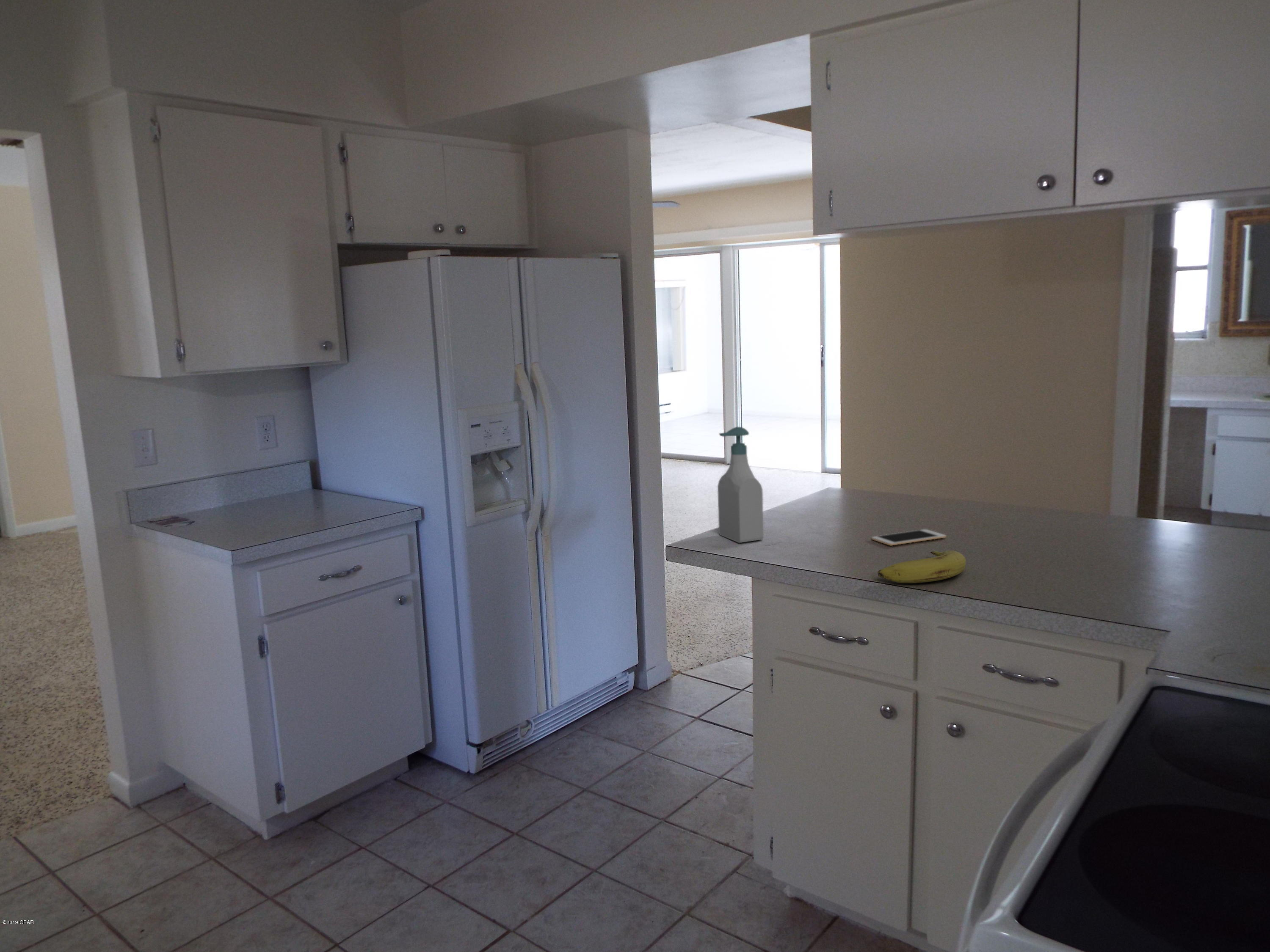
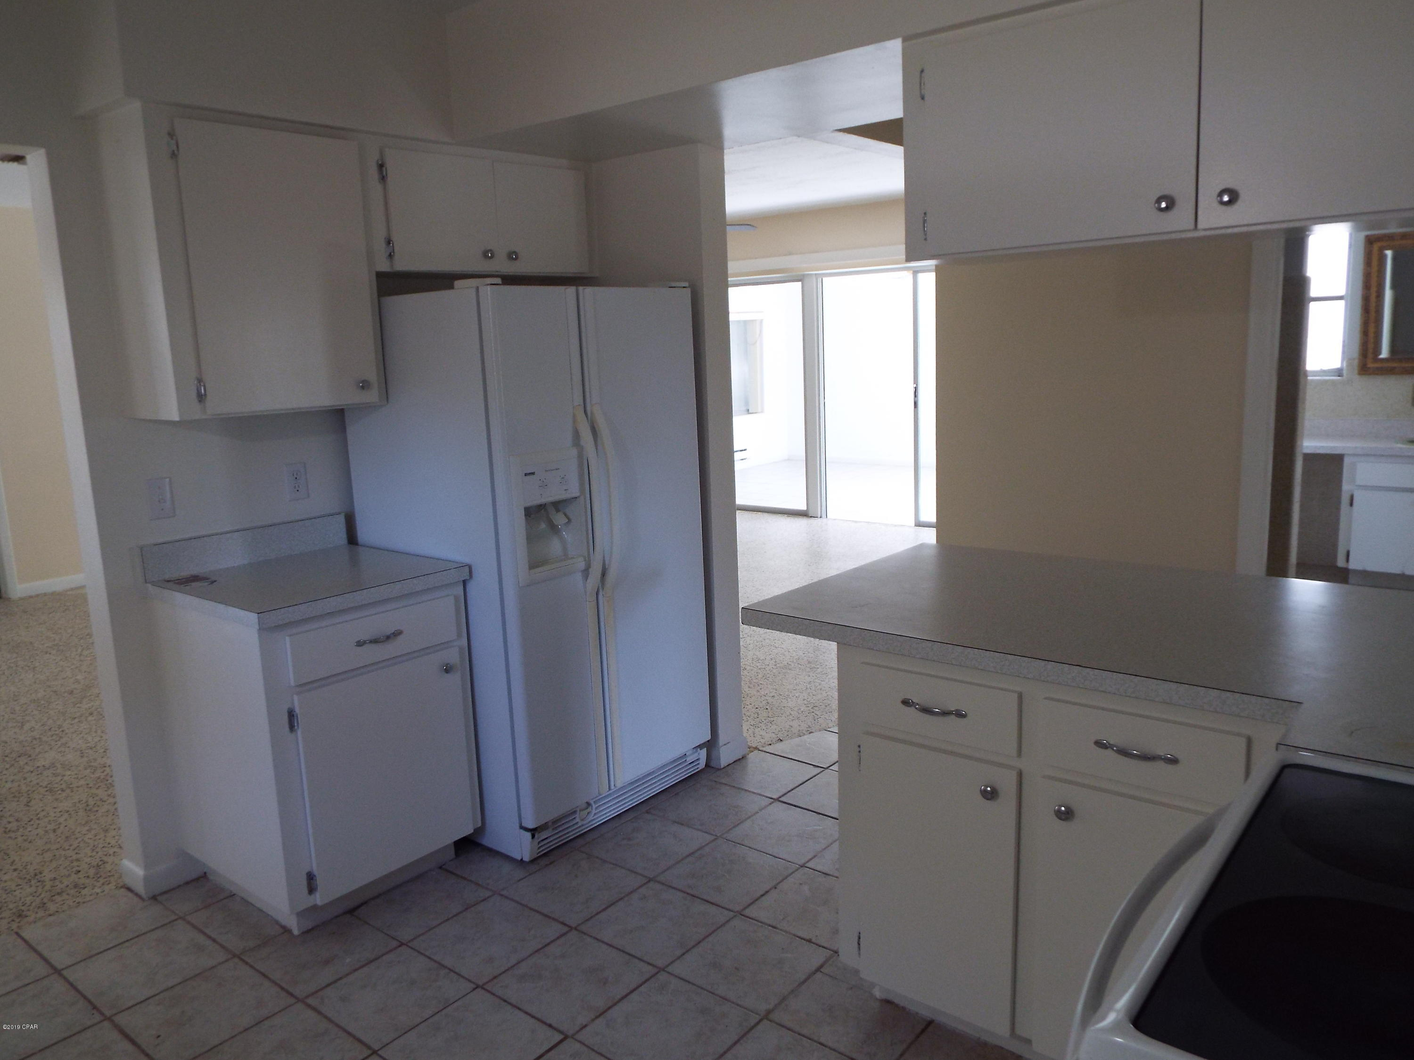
- fruit [877,550,966,583]
- cell phone [871,529,947,546]
- soap bottle [717,426,764,543]
